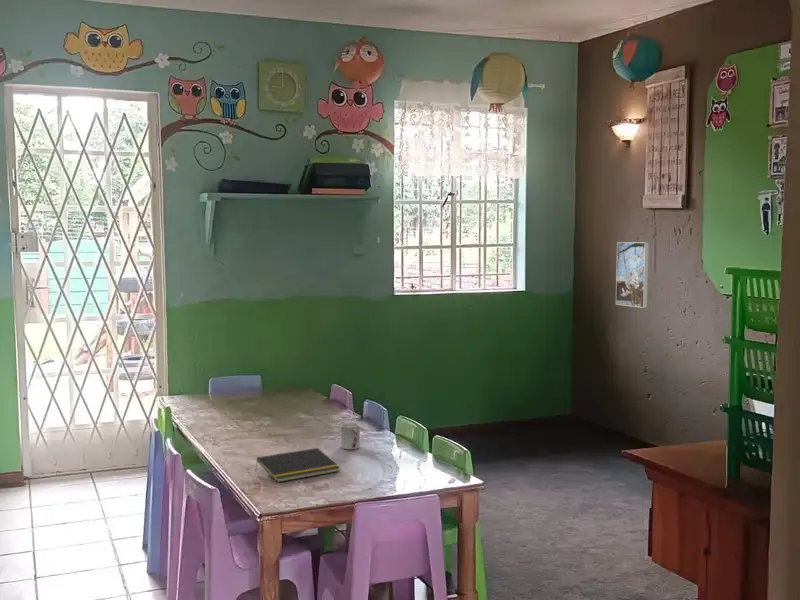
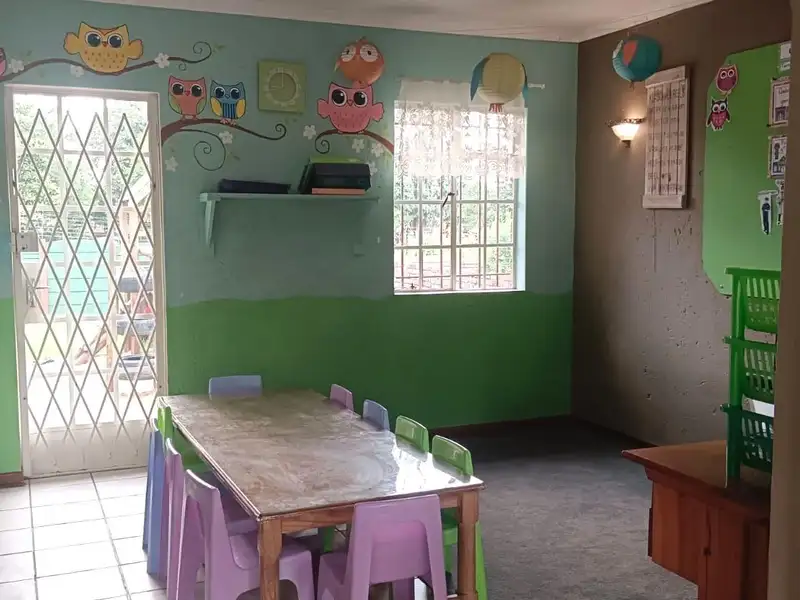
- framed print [615,241,650,309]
- notepad [254,447,341,483]
- cup [340,422,360,450]
